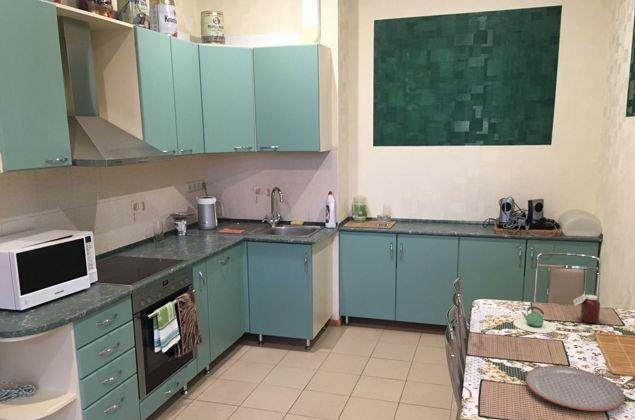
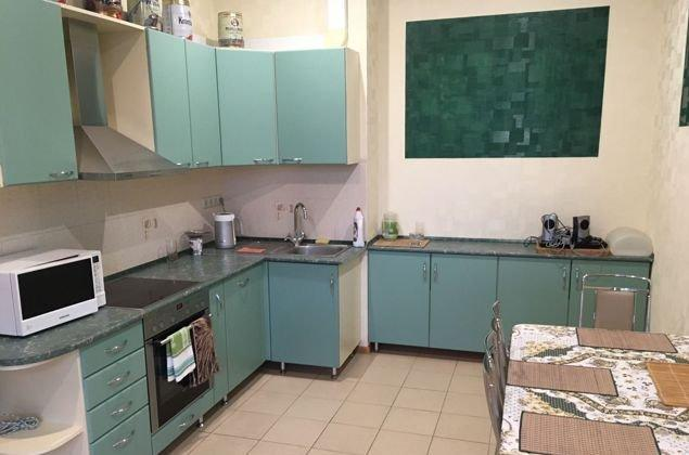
- plate [524,365,626,412]
- teapot [512,305,557,334]
- jar [572,293,601,324]
